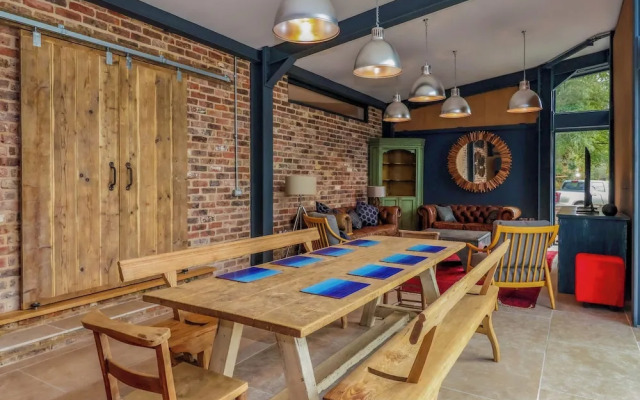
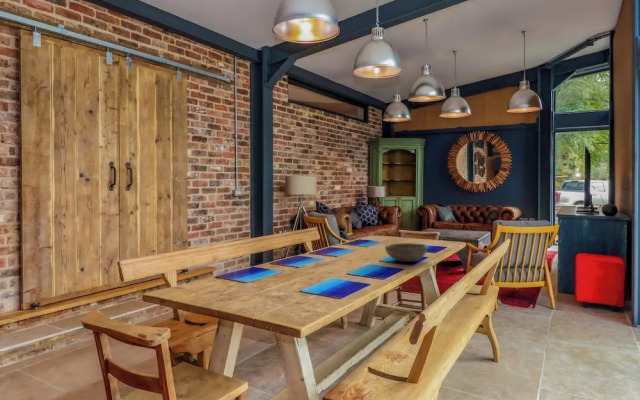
+ bowl [384,242,429,263]
